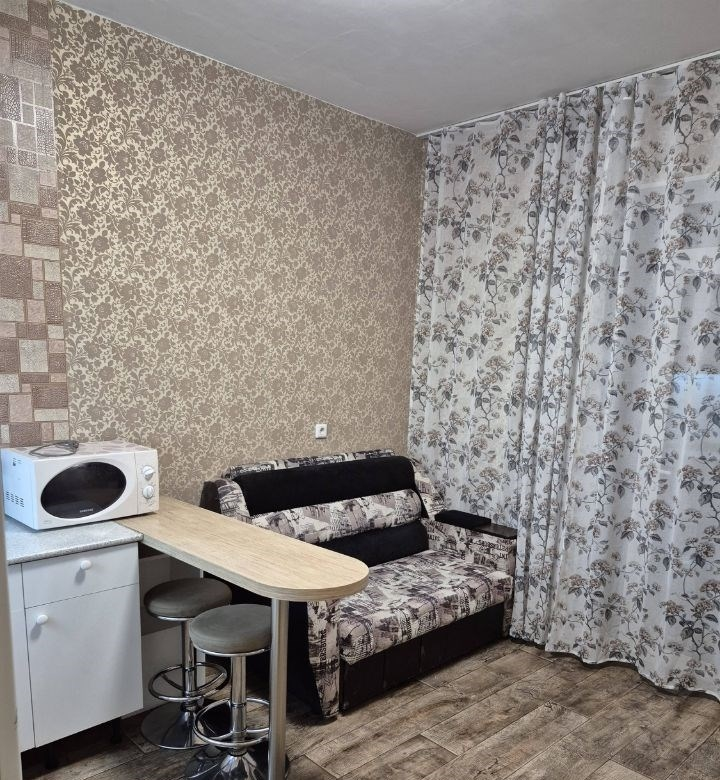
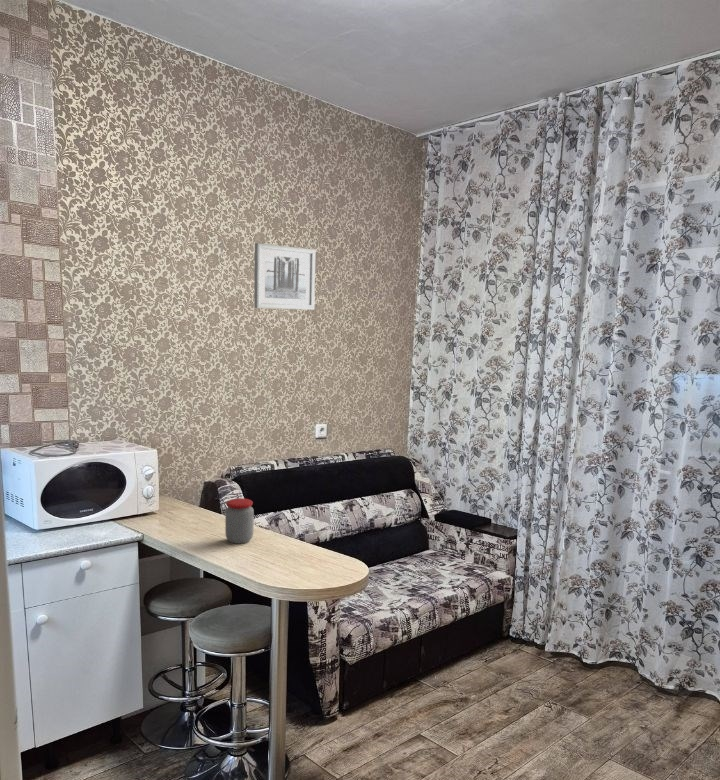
+ wall art [253,242,316,311]
+ jar [224,497,255,545]
